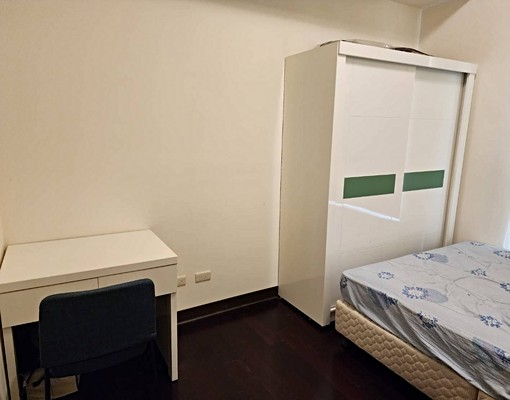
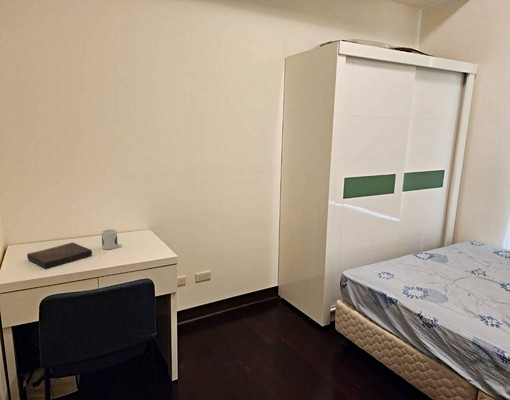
+ mug [101,228,119,251]
+ book [26,241,93,270]
